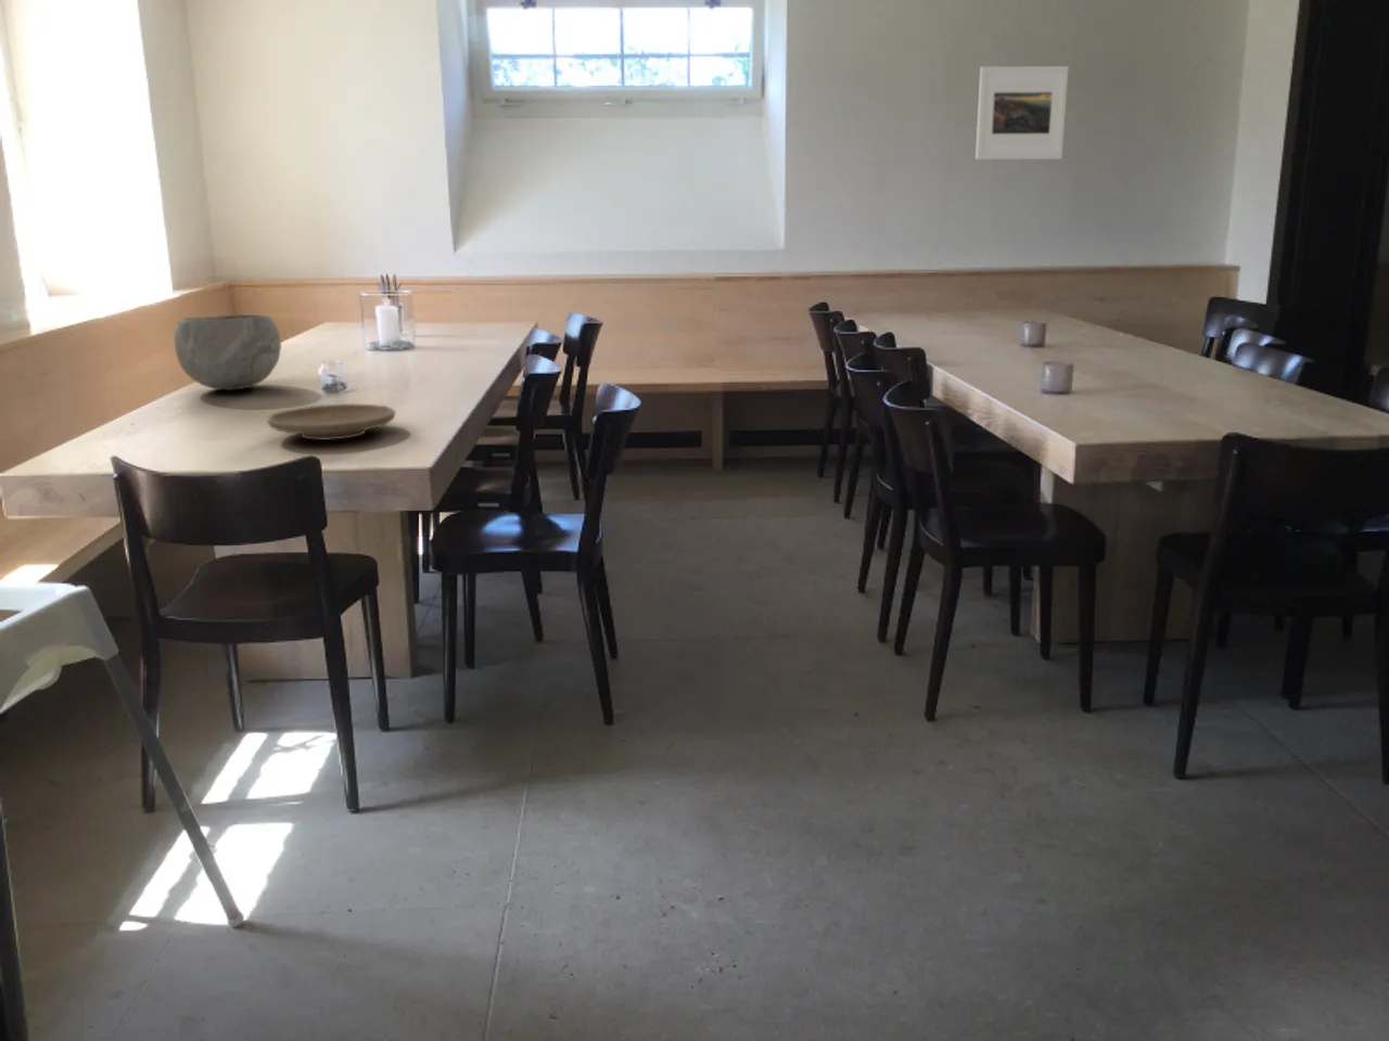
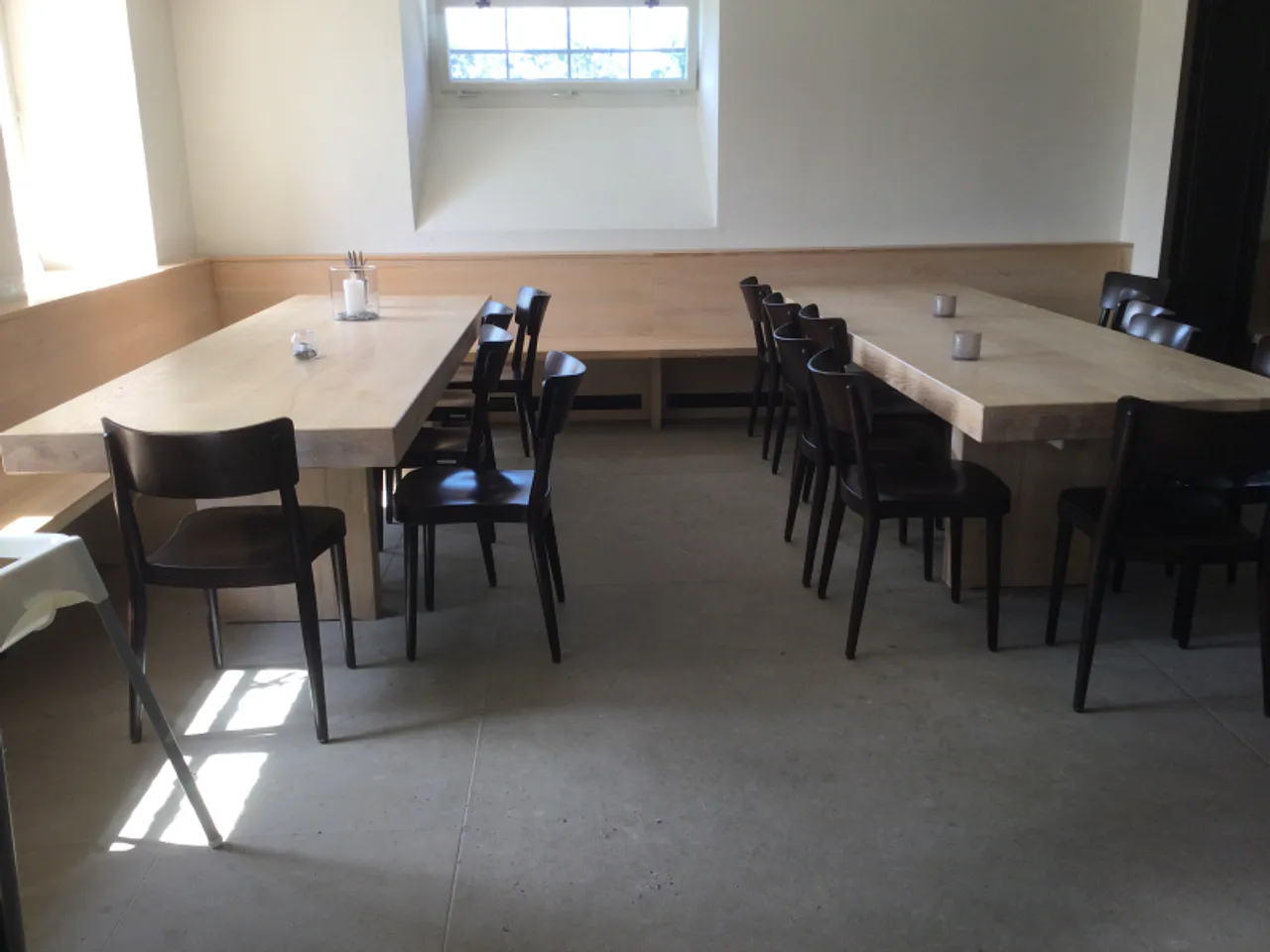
- plate [266,403,396,442]
- bowl [174,314,282,391]
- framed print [974,66,1070,161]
